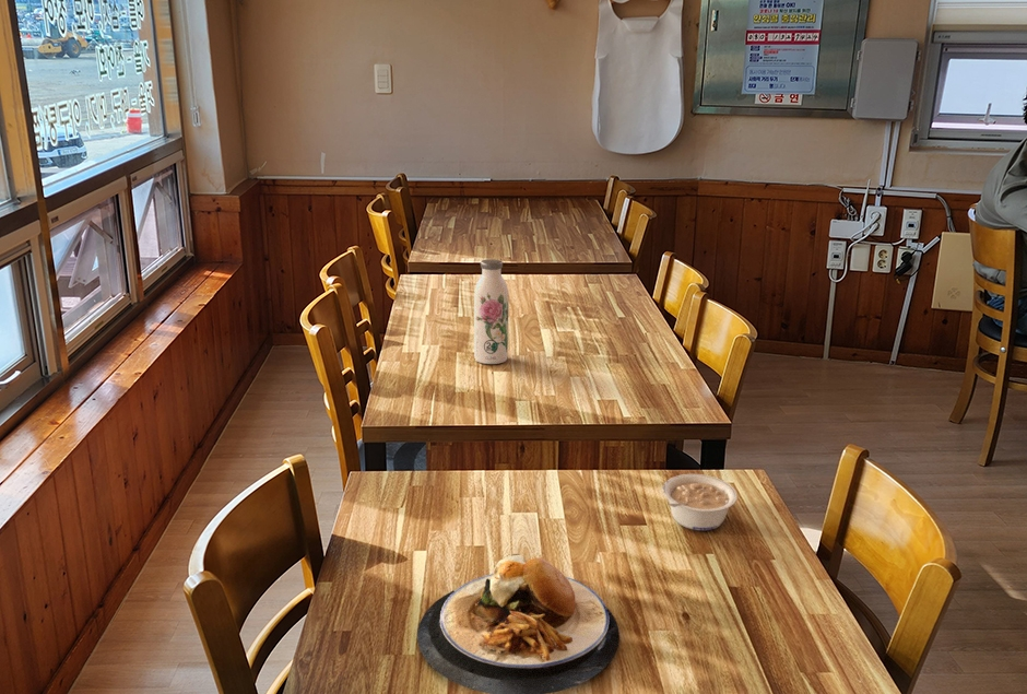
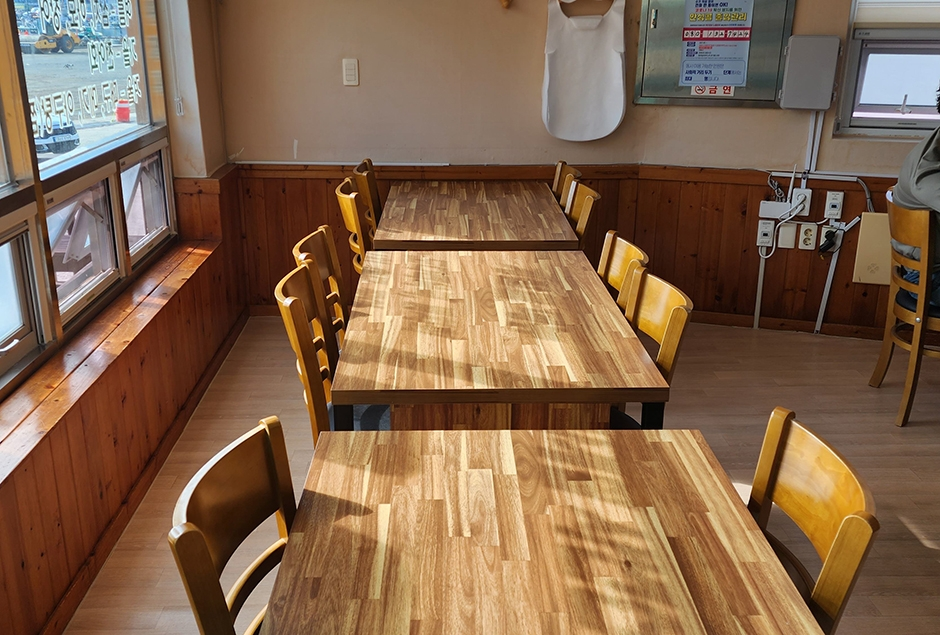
- plate [416,553,621,694]
- legume [661,473,739,531]
- water bottle [473,258,509,365]
